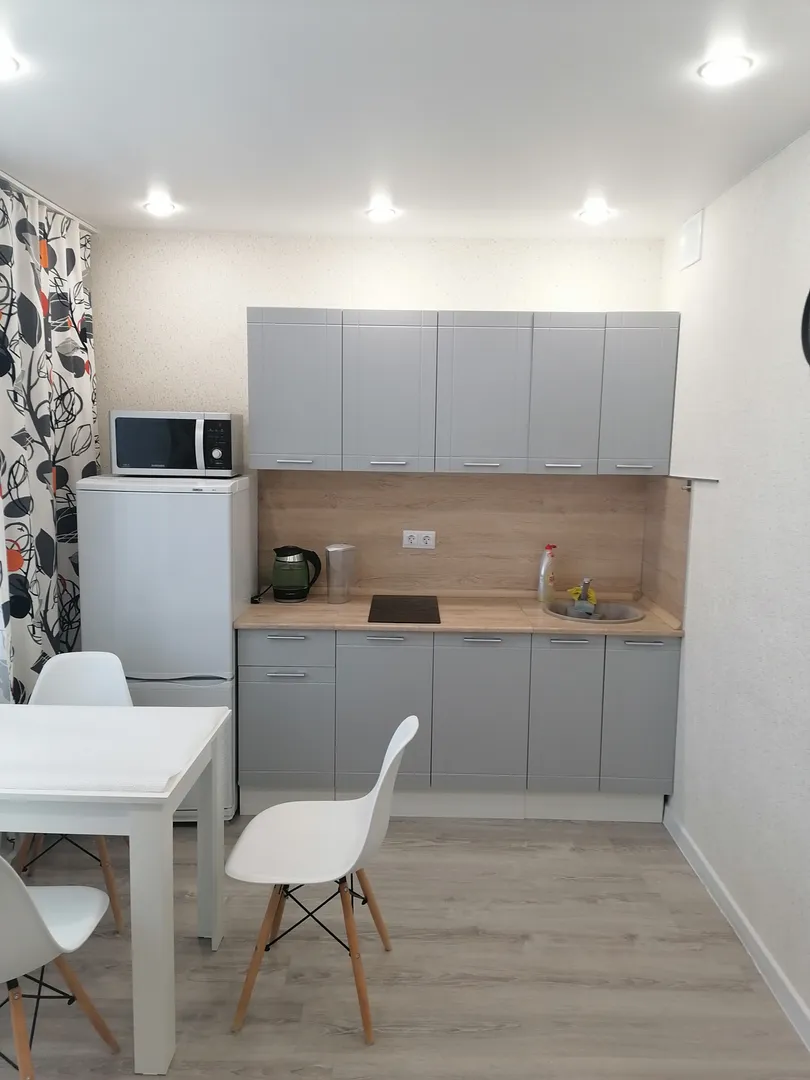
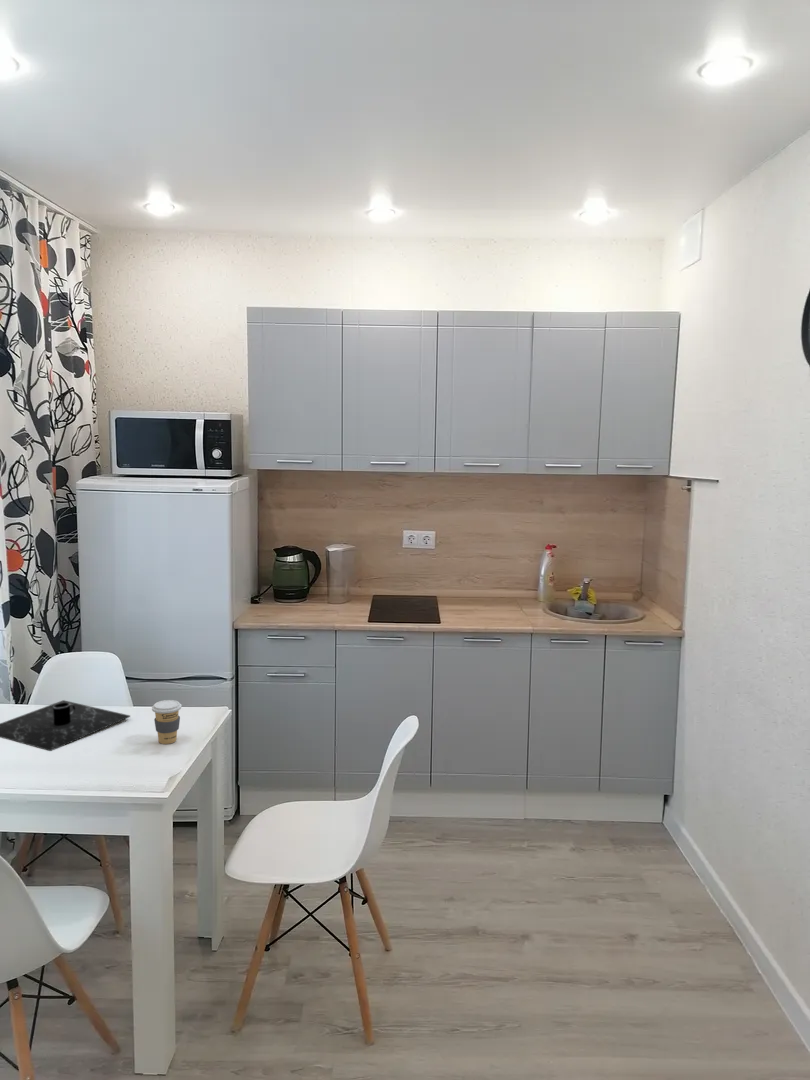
+ placemat [0,699,131,752]
+ coffee cup [151,699,183,745]
